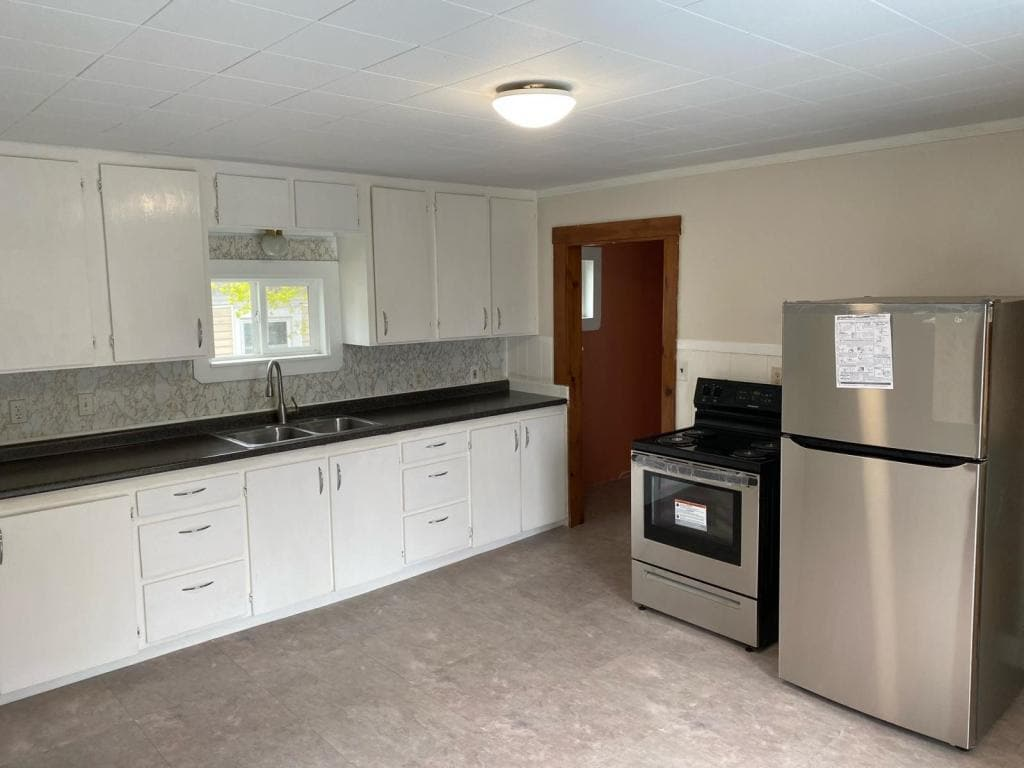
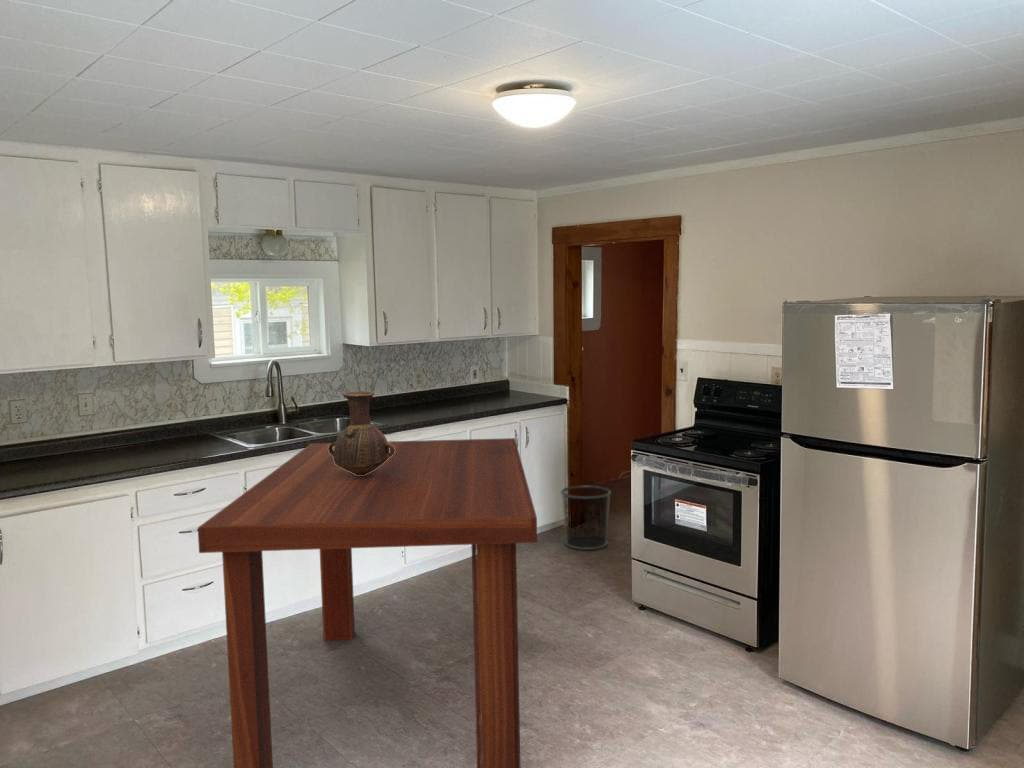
+ vase [328,390,395,475]
+ waste bin [559,485,612,551]
+ dining table [197,437,538,768]
